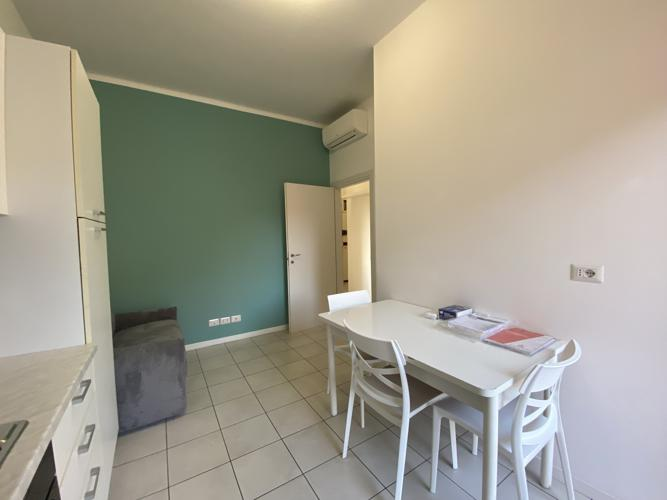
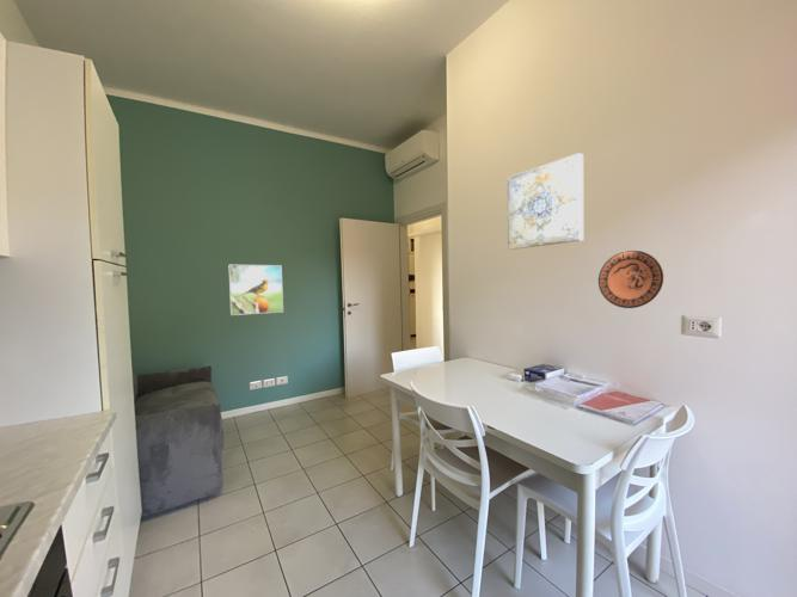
+ wall art [507,152,584,251]
+ decorative plate [597,250,664,309]
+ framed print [228,264,284,316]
